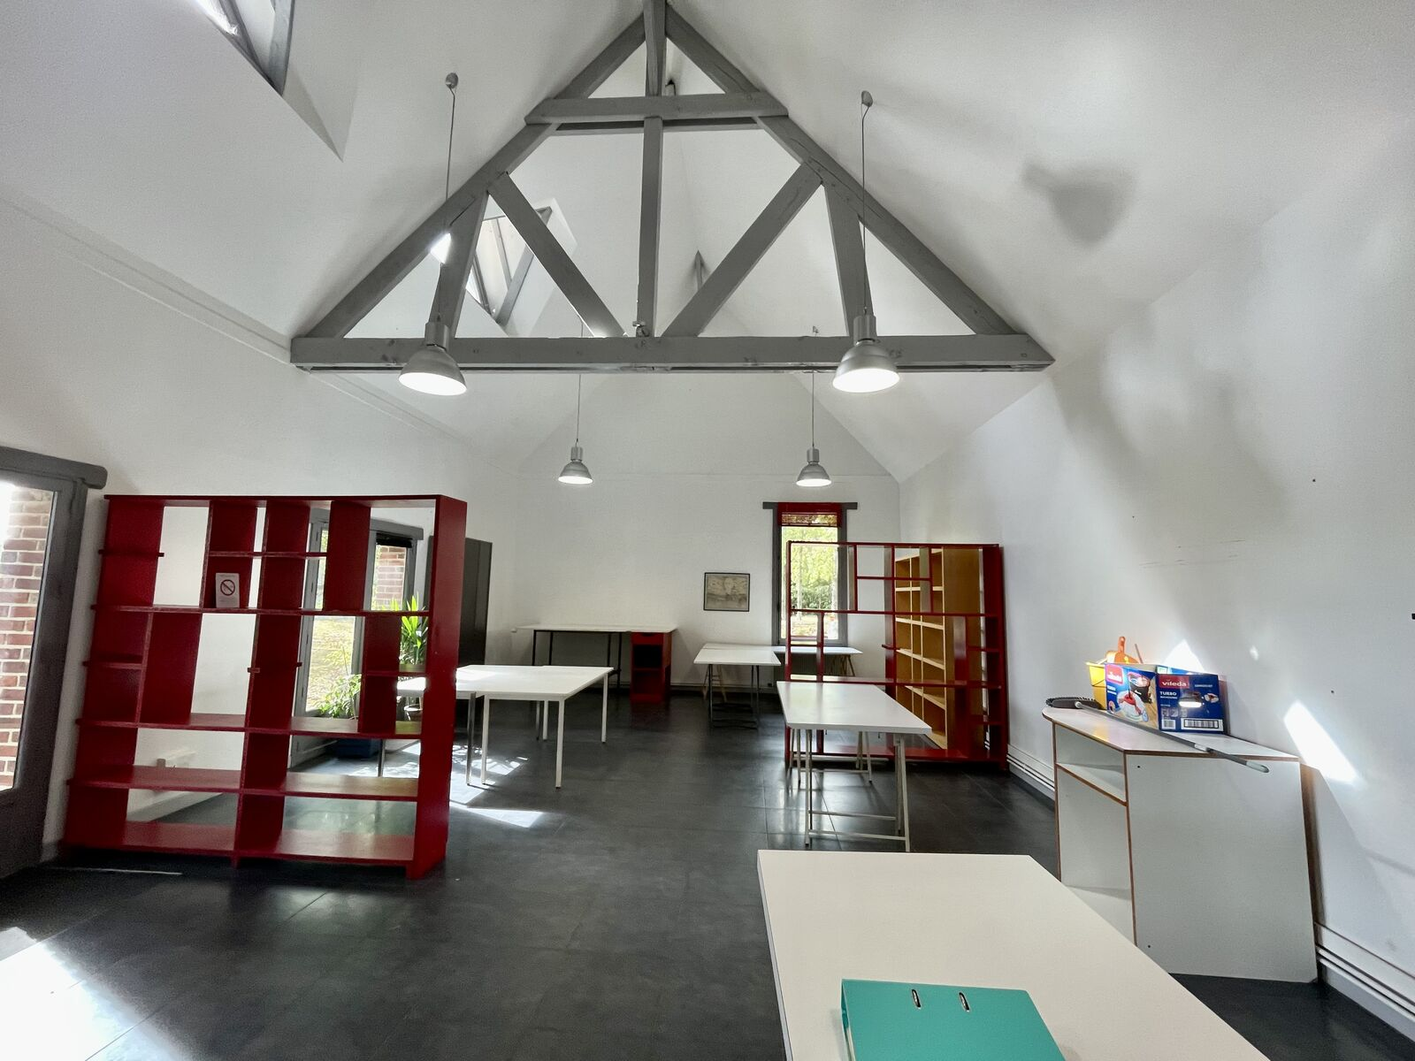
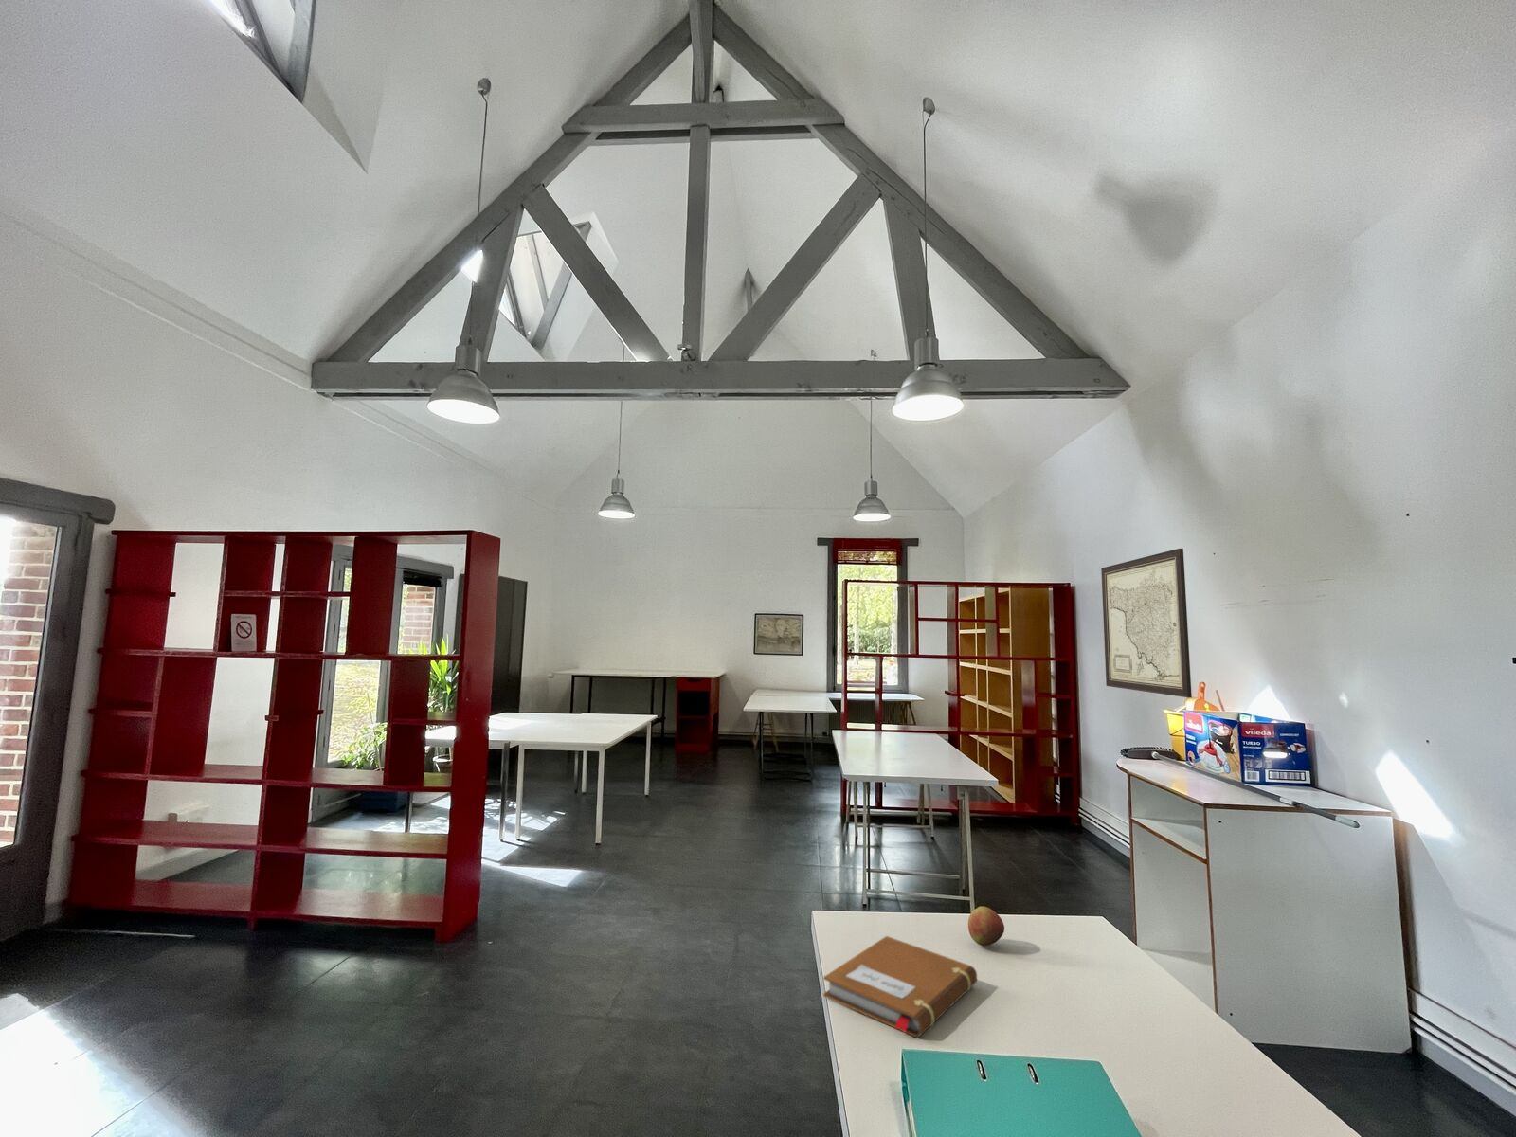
+ notebook [822,935,978,1038]
+ wall art [1101,548,1193,699]
+ apple [967,905,1005,947]
